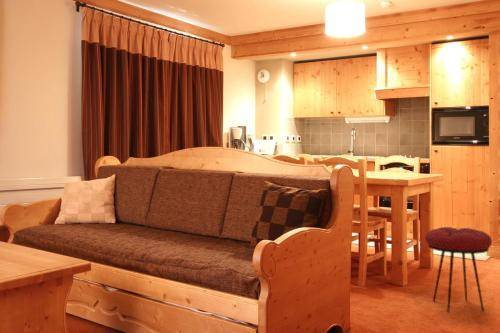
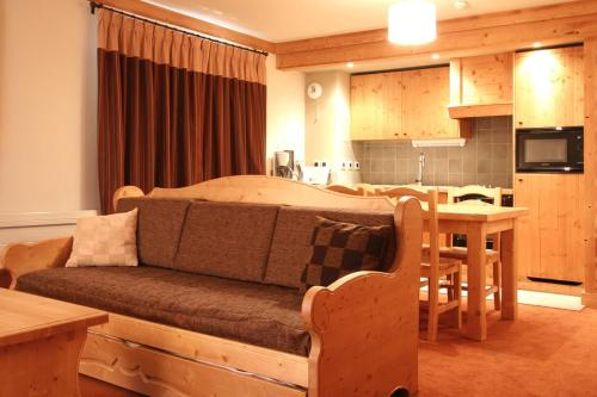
- stool [424,226,493,313]
